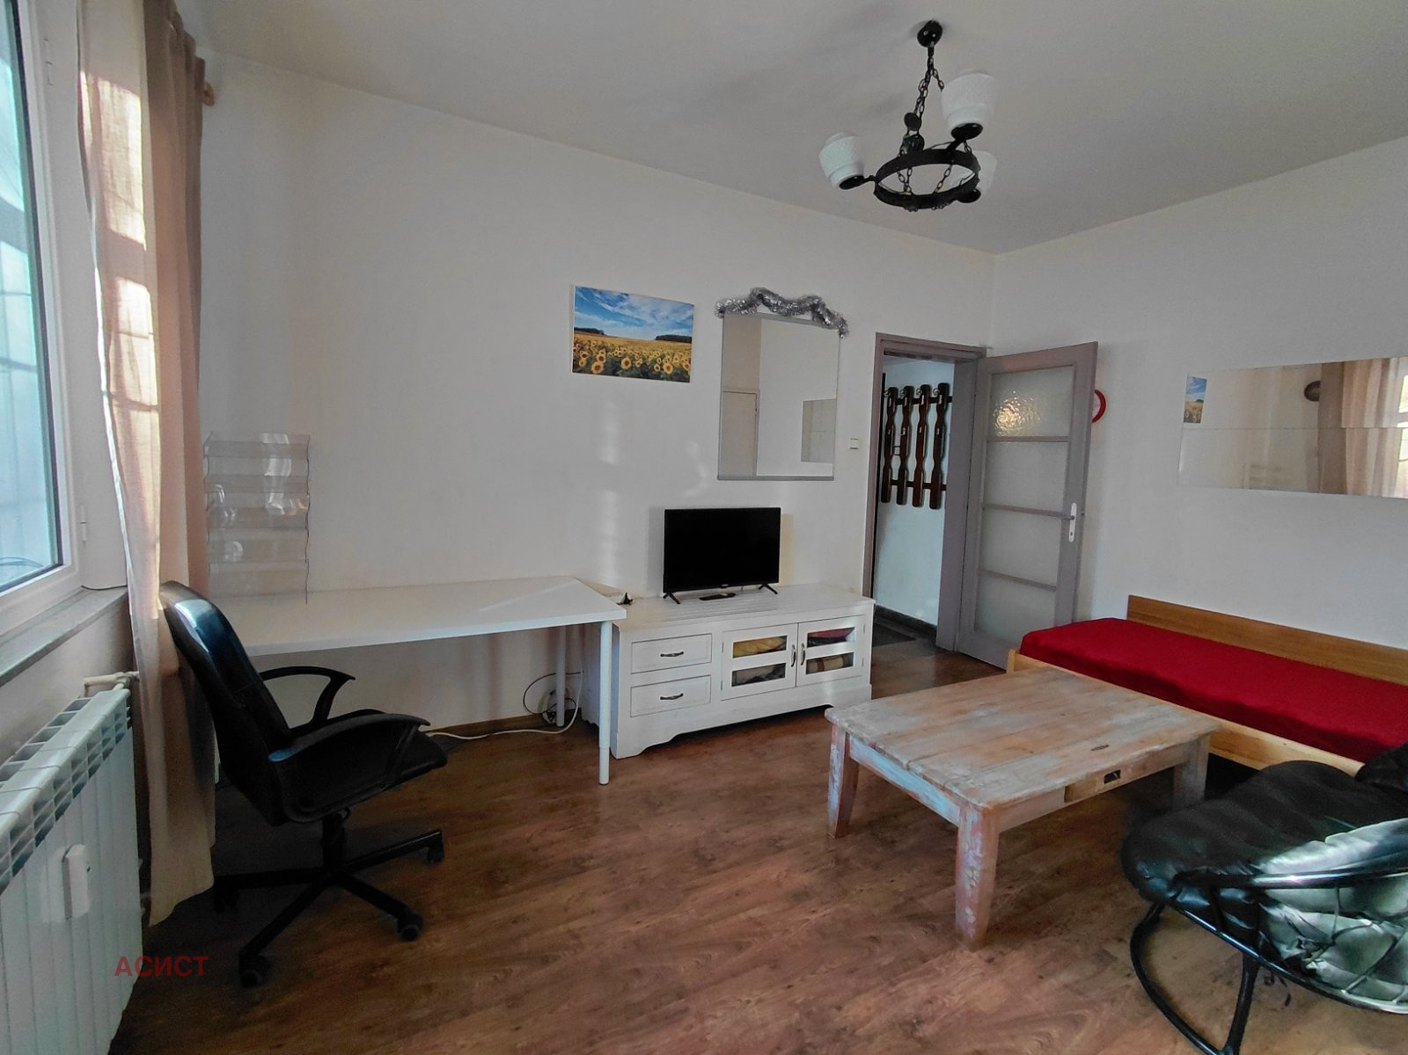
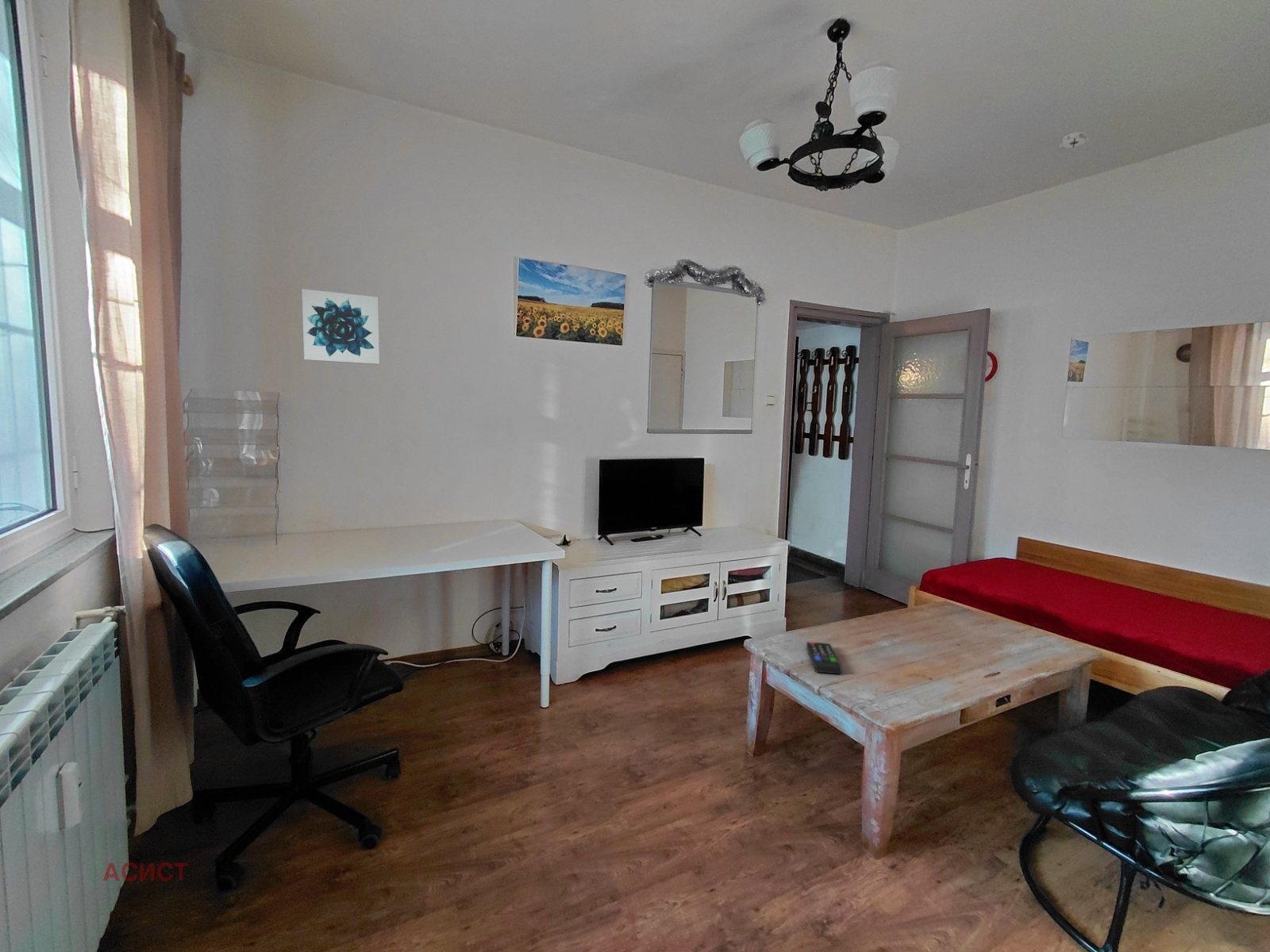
+ remote control [806,641,842,675]
+ wall art [301,288,380,365]
+ smoke detector [1057,132,1090,152]
